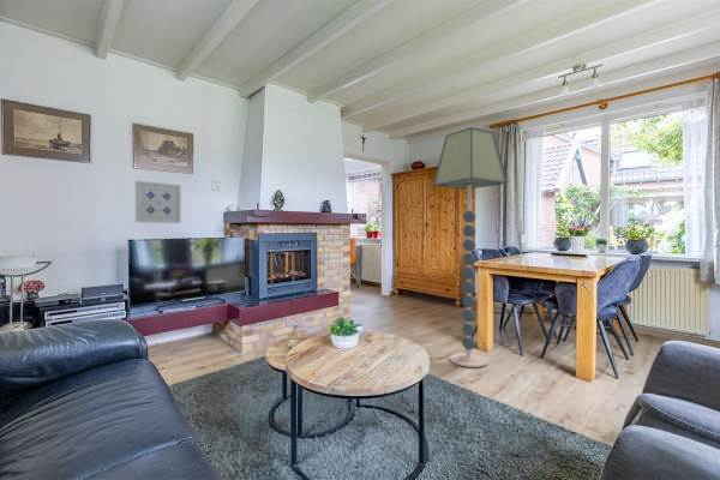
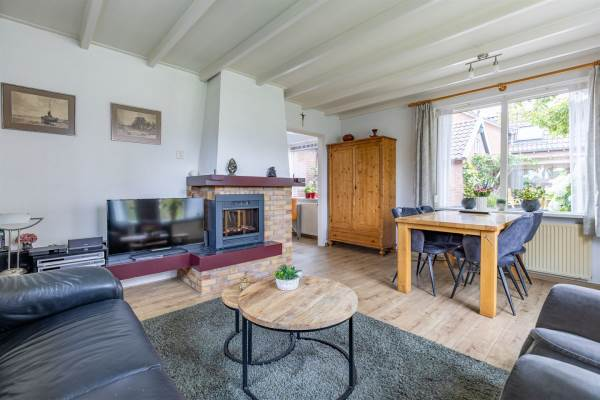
- wall art [134,180,182,224]
- floor lamp [432,126,509,368]
